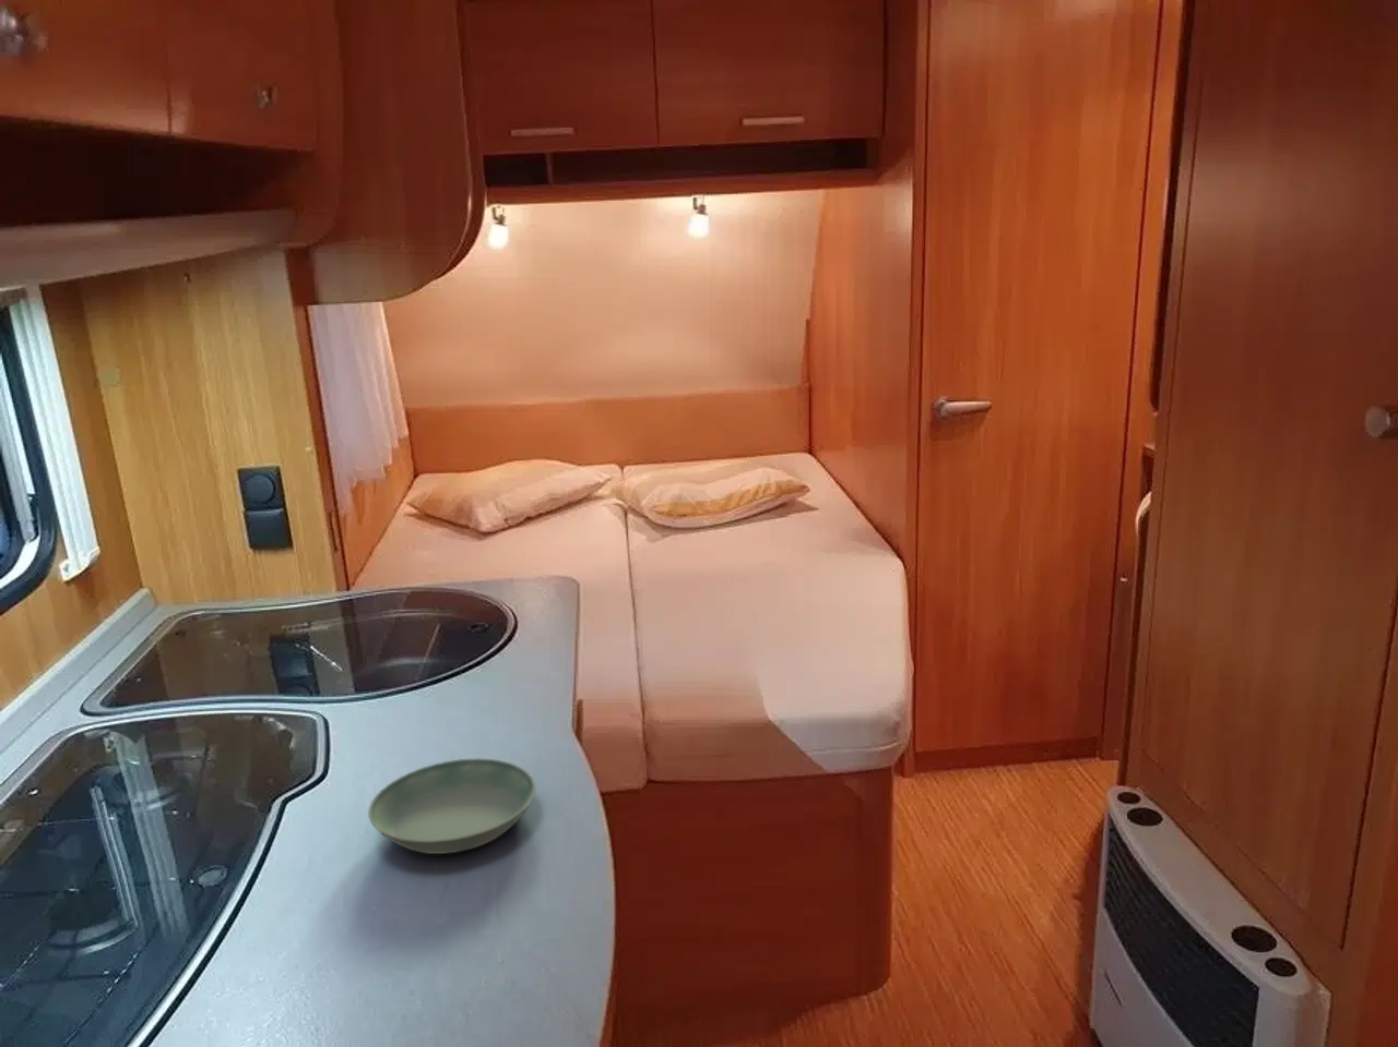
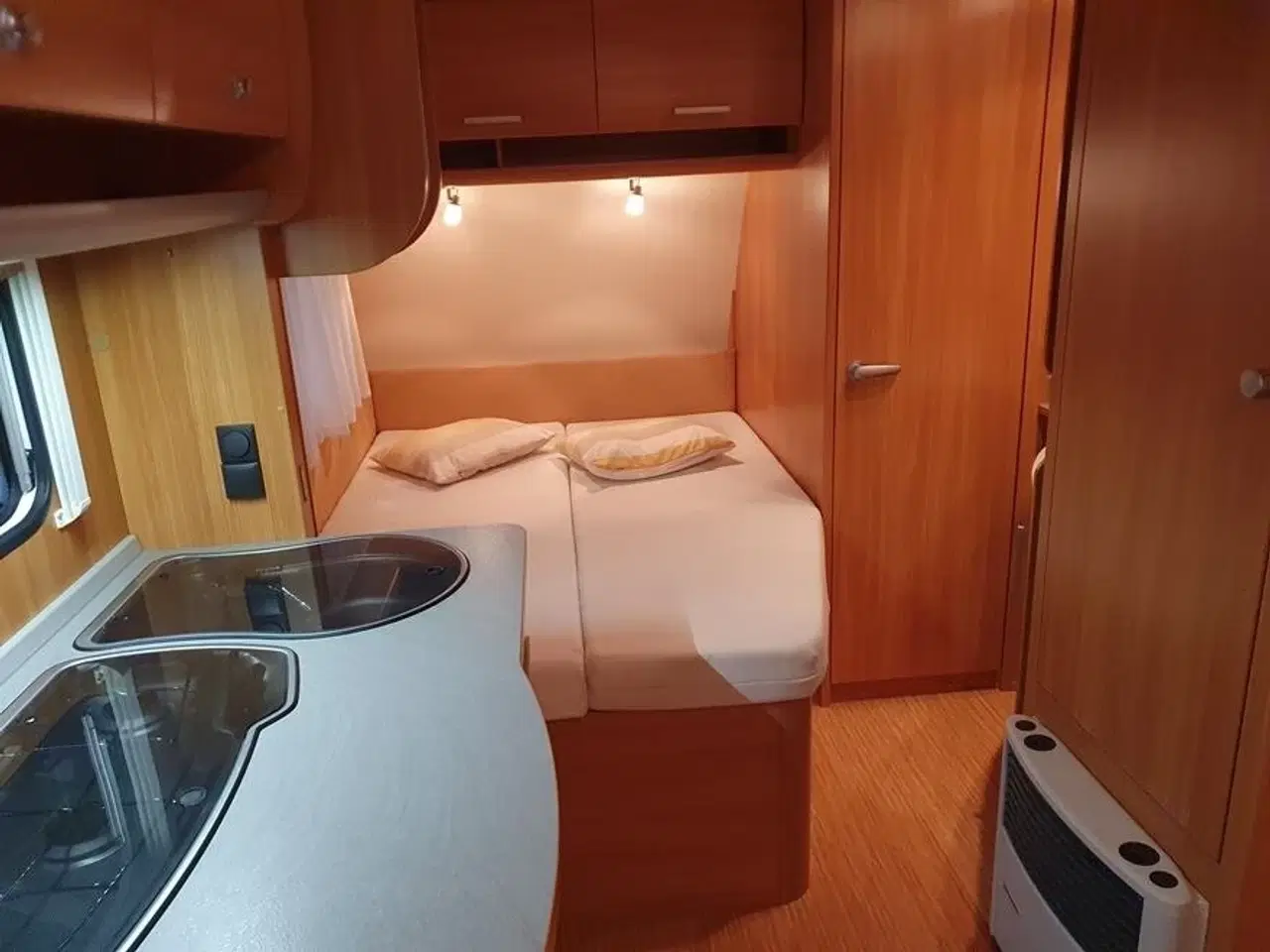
- saucer [367,757,536,855]
